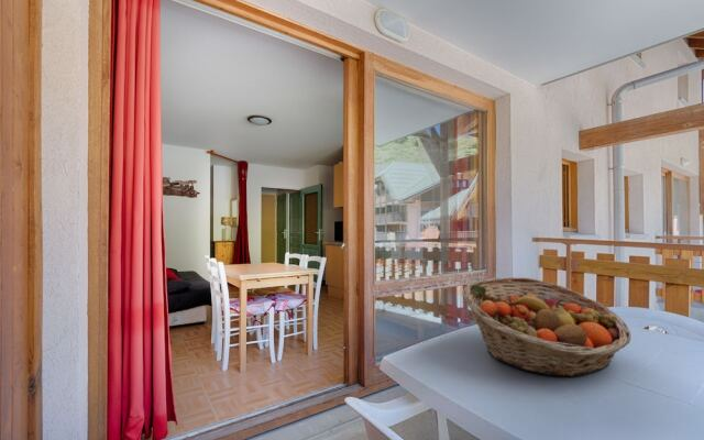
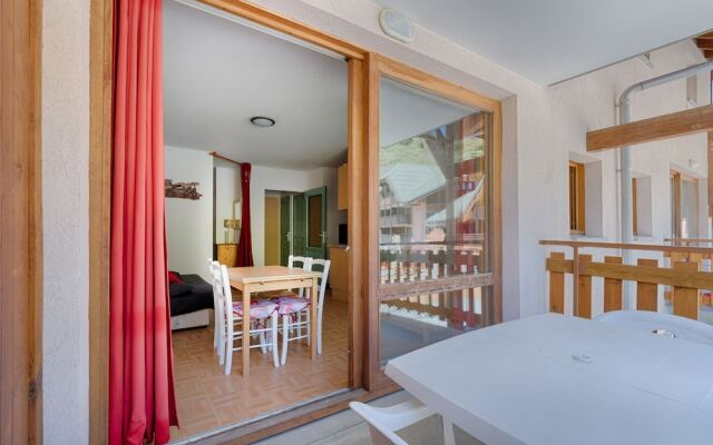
- fruit basket [461,276,631,377]
